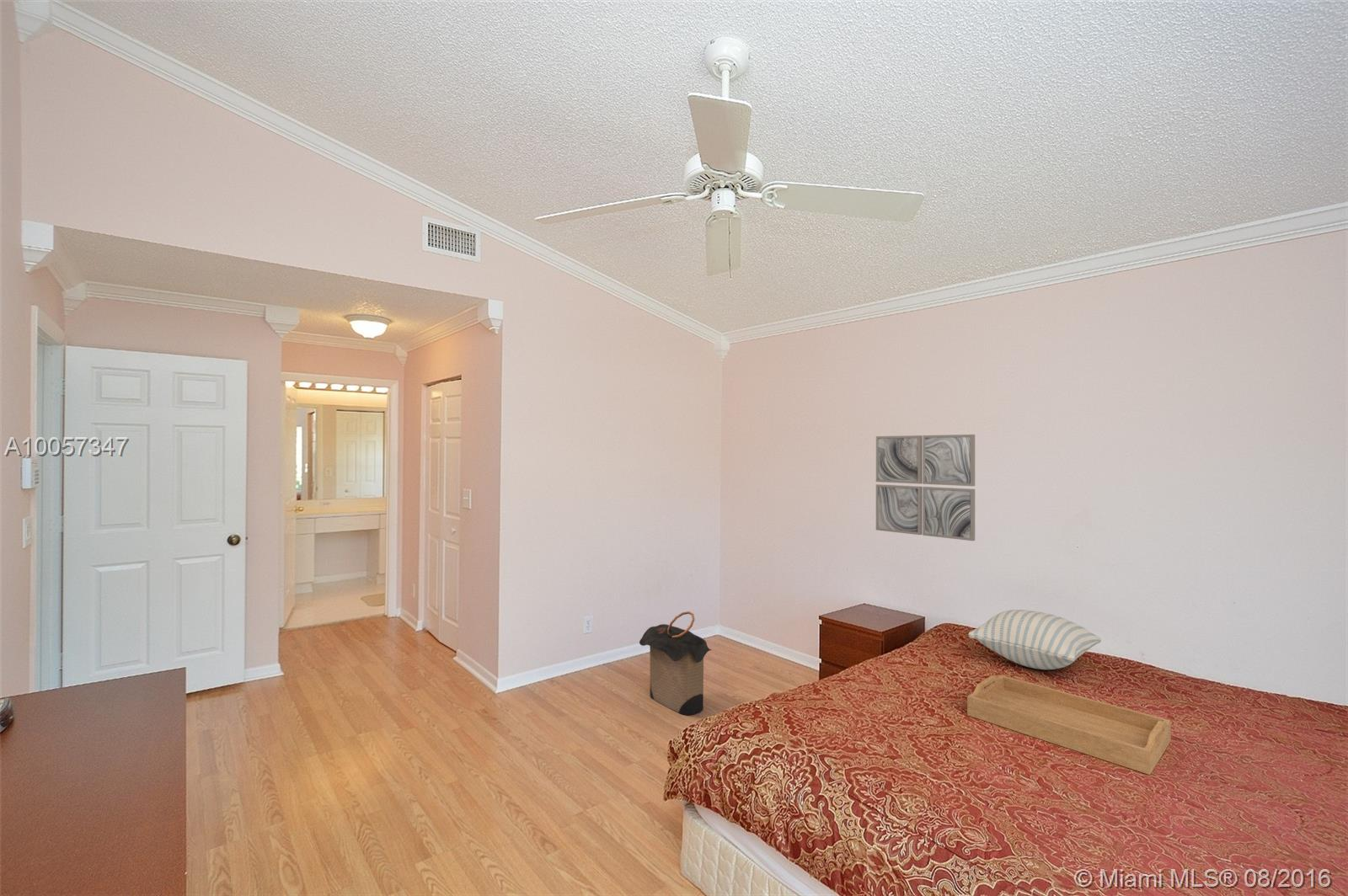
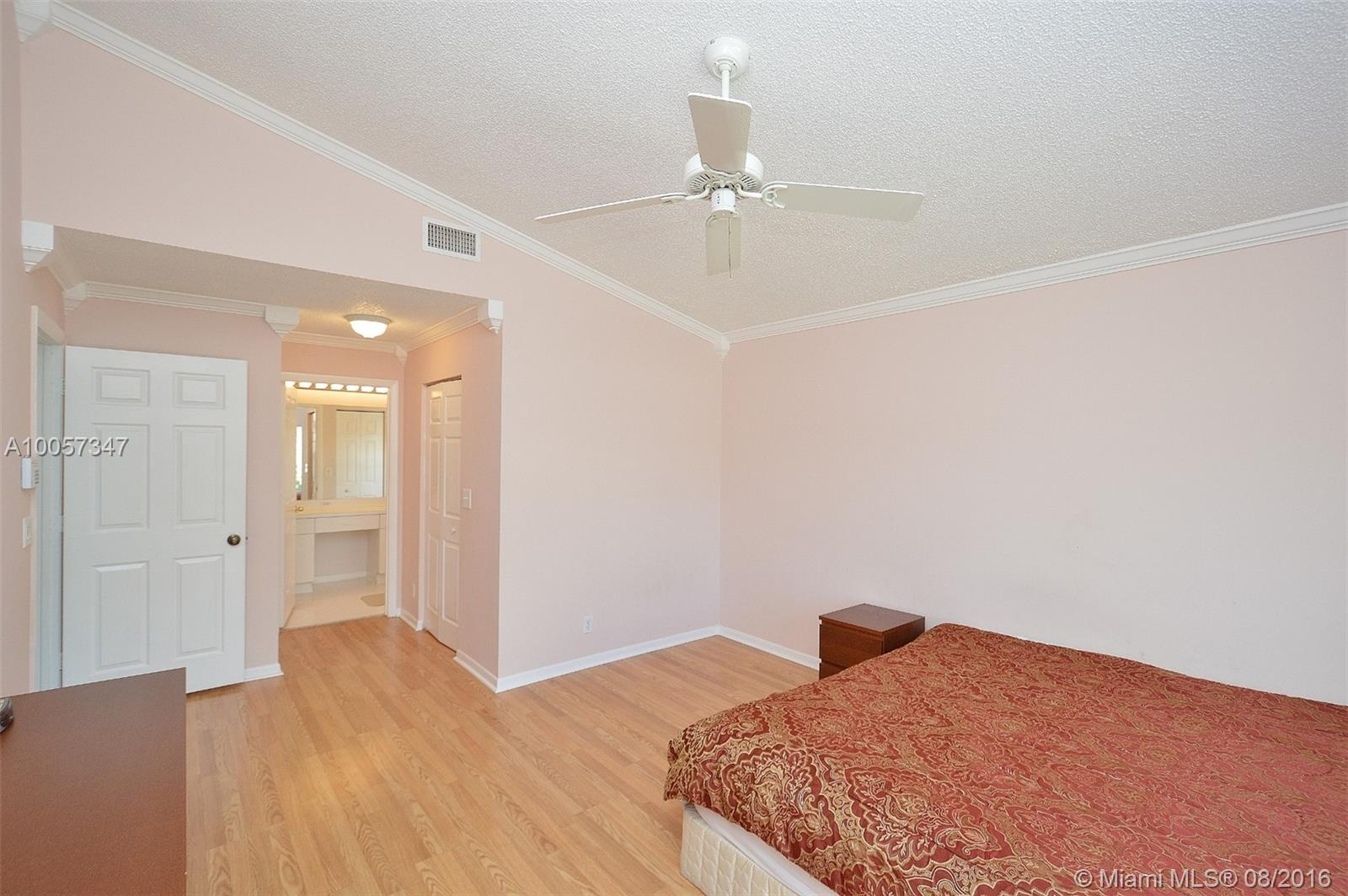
- serving tray [966,675,1172,776]
- wall art [875,434,976,541]
- pillow [968,609,1102,670]
- laundry hamper [639,611,712,716]
